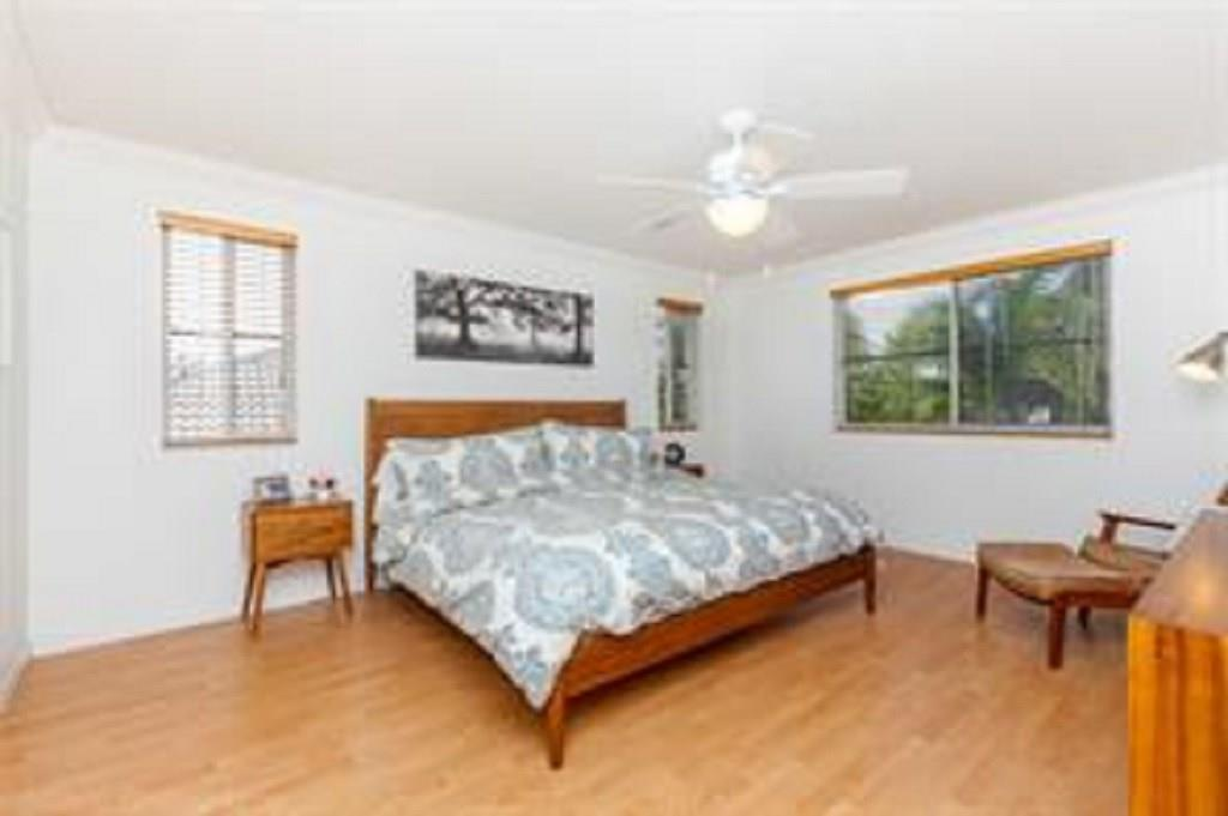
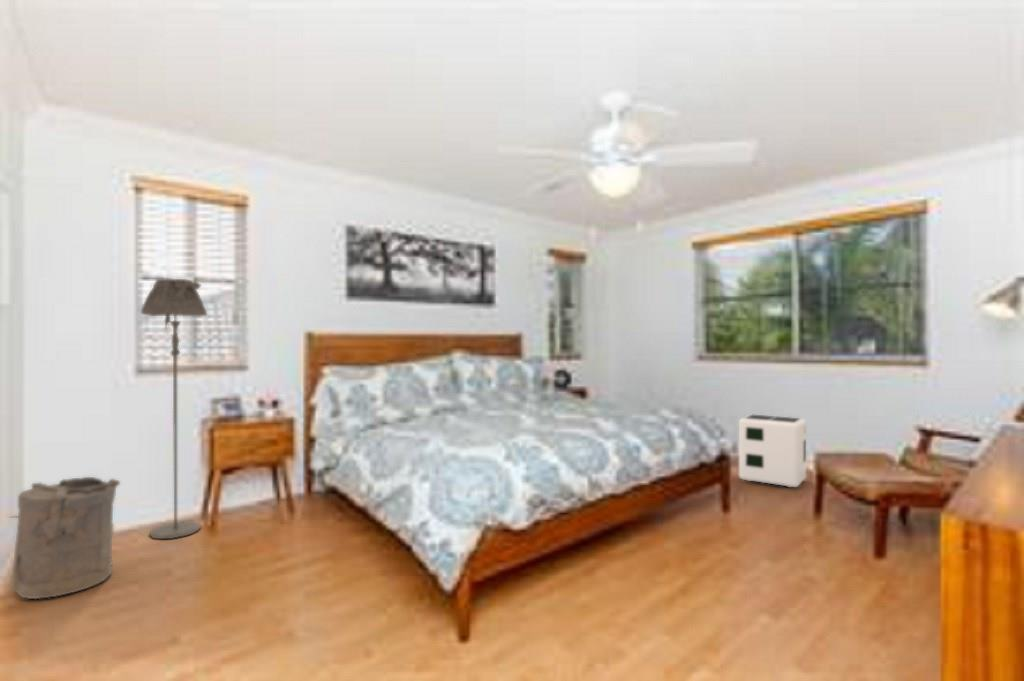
+ air purifier [738,413,807,488]
+ laundry hamper [5,476,121,600]
+ floor lamp [140,277,208,540]
